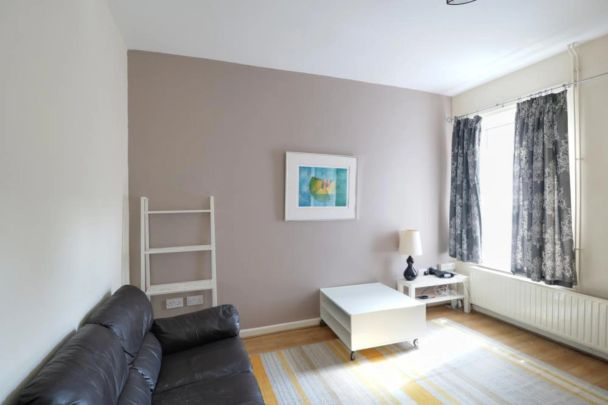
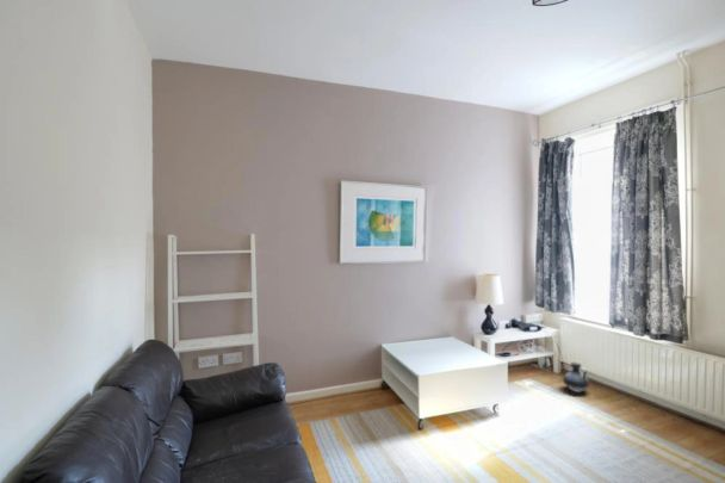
+ ceramic jug [562,360,590,394]
